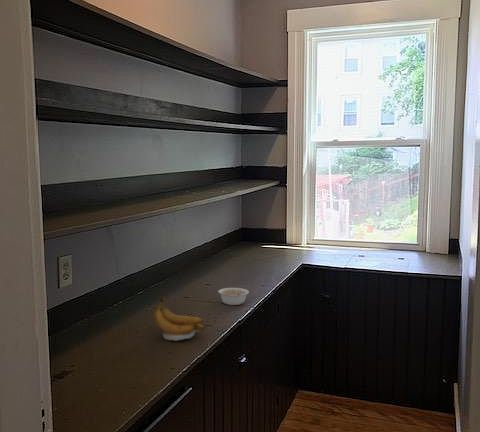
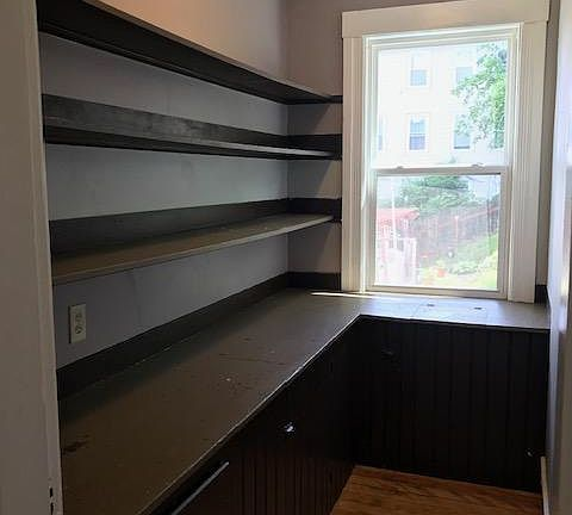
- legume [217,287,250,306]
- banana [152,296,205,342]
